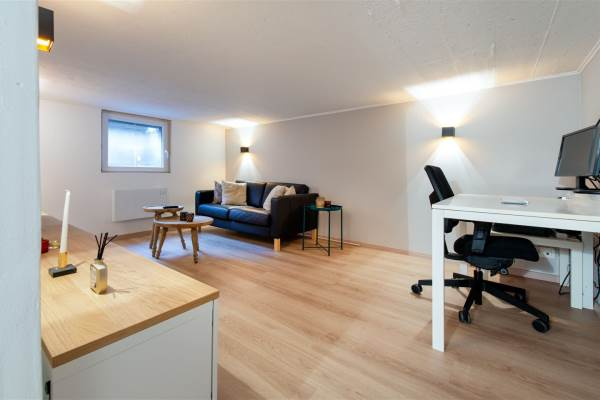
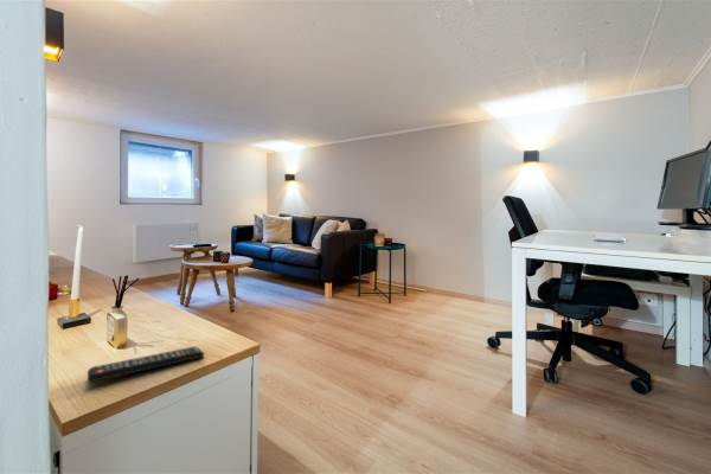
+ remote control [87,346,205,384]
